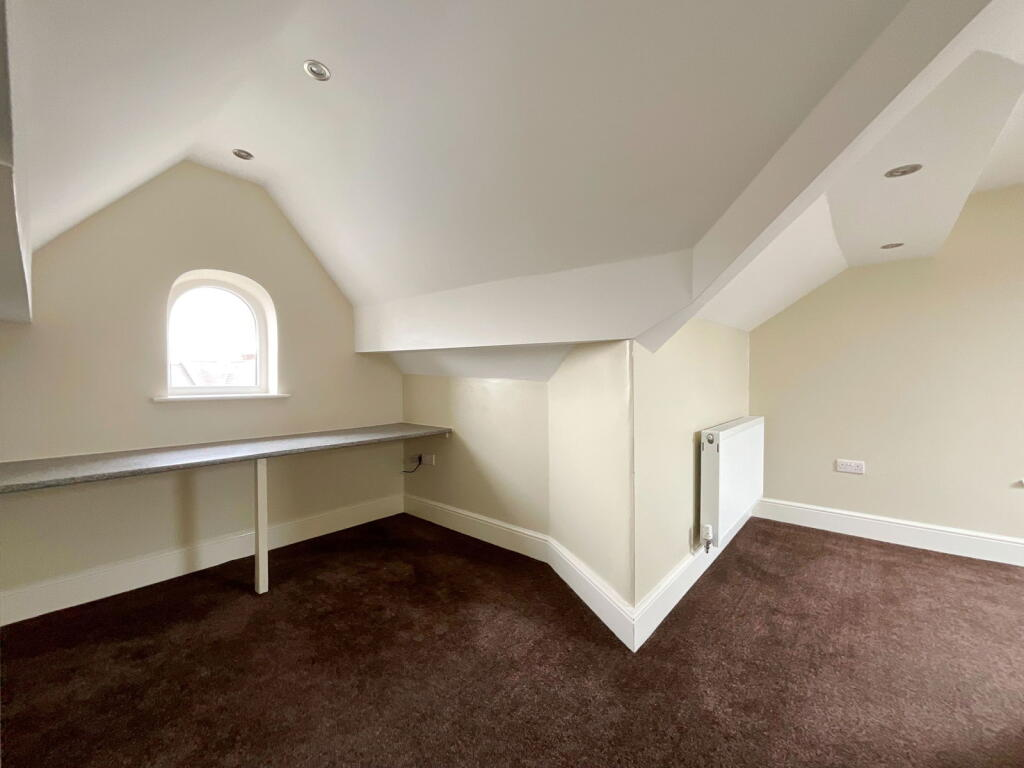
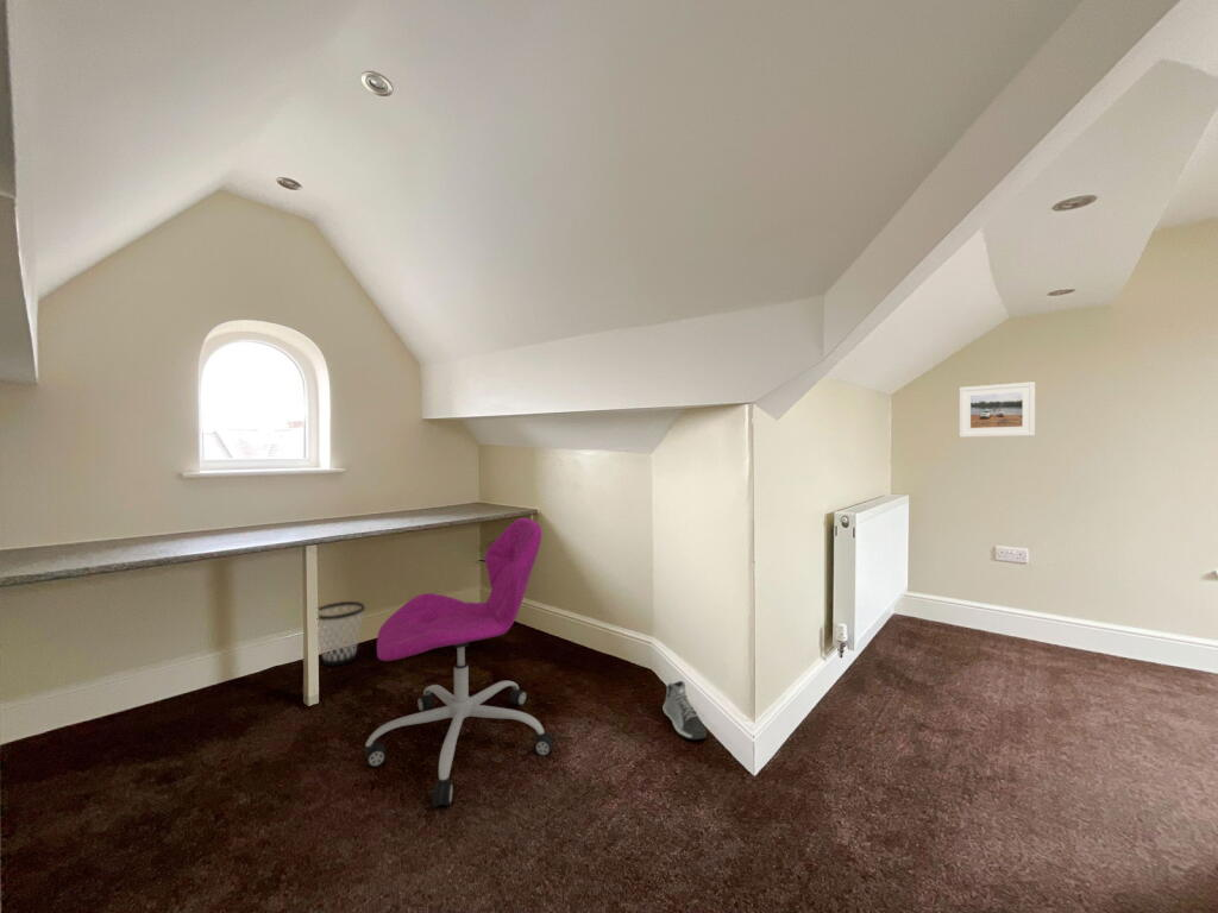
+ sneaker [663,680,708,741]
+ office chair [364,517,555,807]
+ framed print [959,380,1036,439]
+ wastebasket [318,600,366,667]
